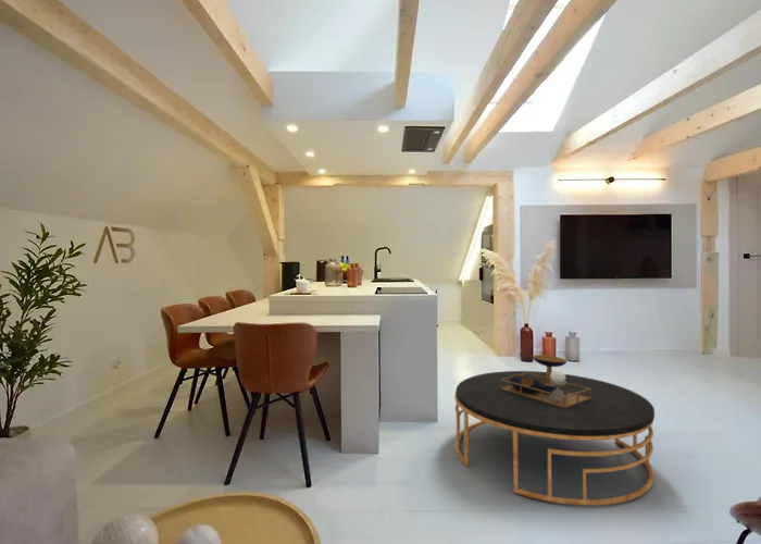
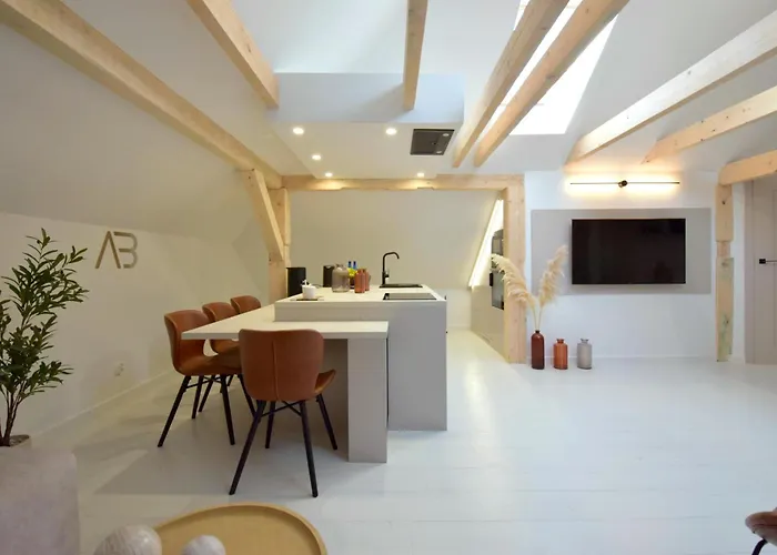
- coffee table [453,354,656,507]
